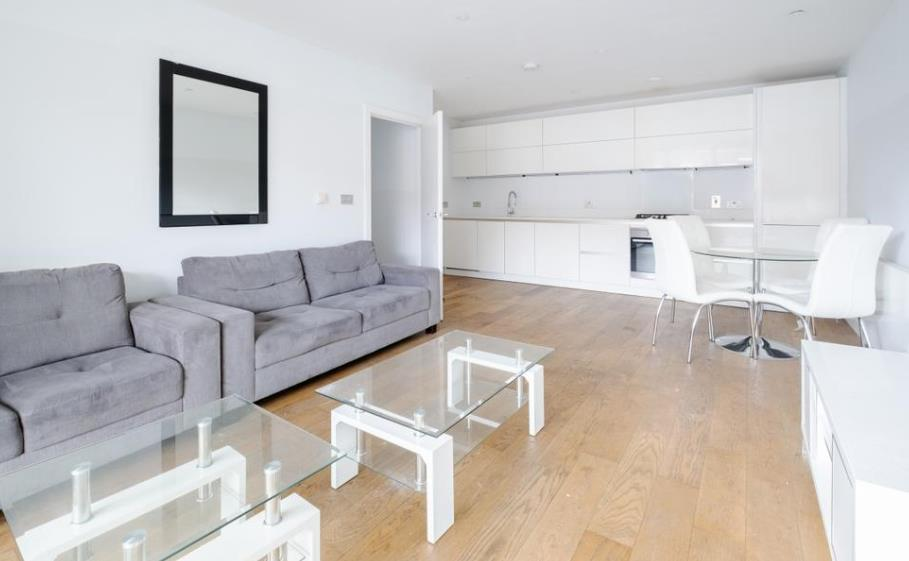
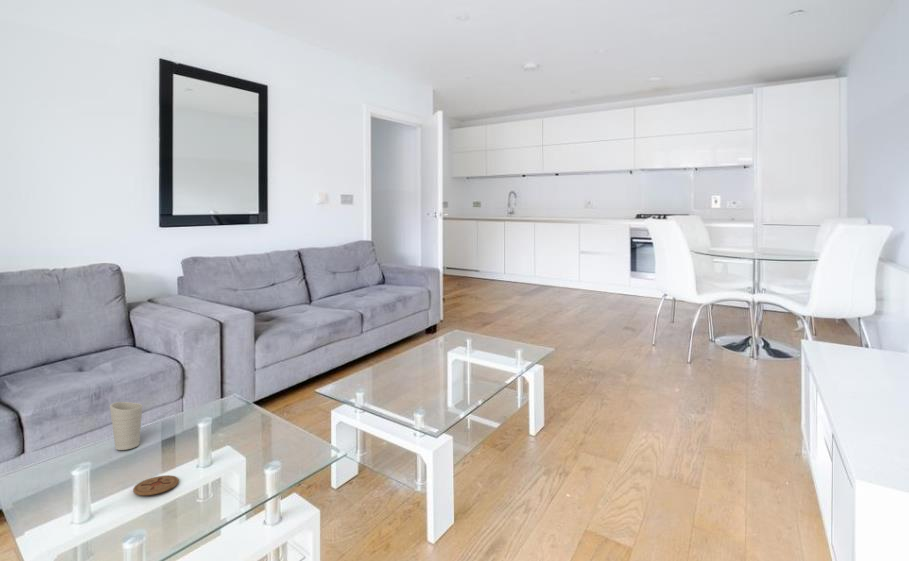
+ cup [109,401,143,451]
+ coaster [132,474,180,496]
